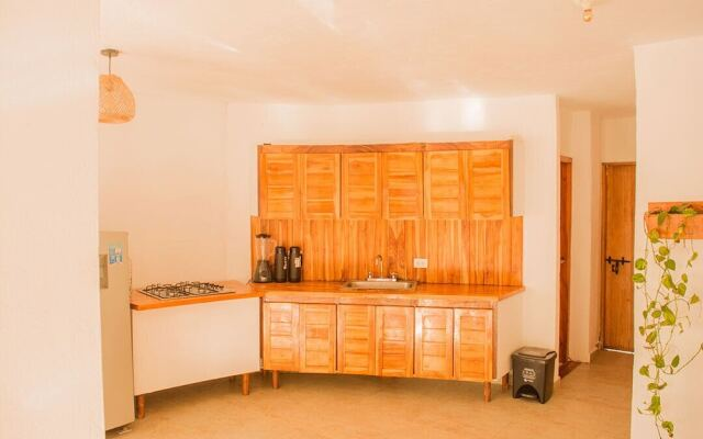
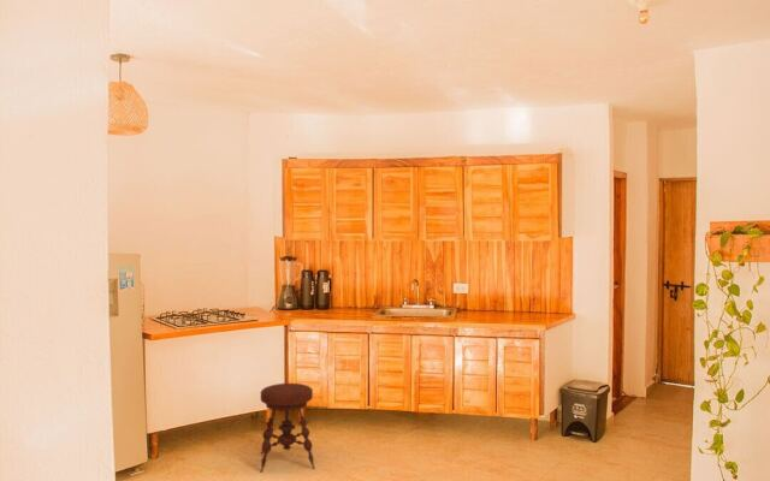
+ stool [259,382,316,474]
